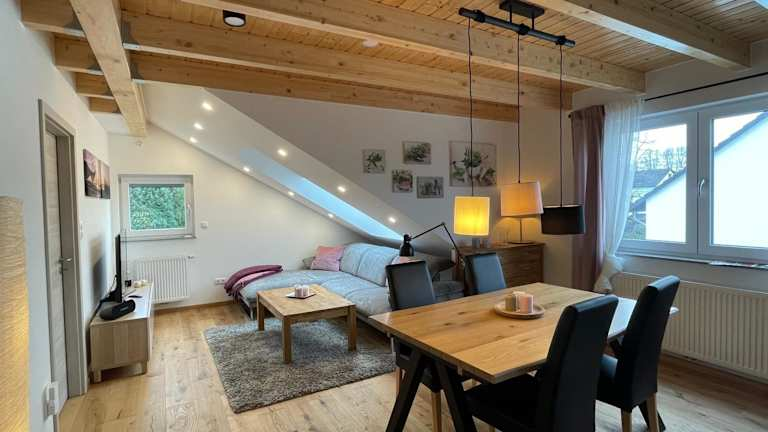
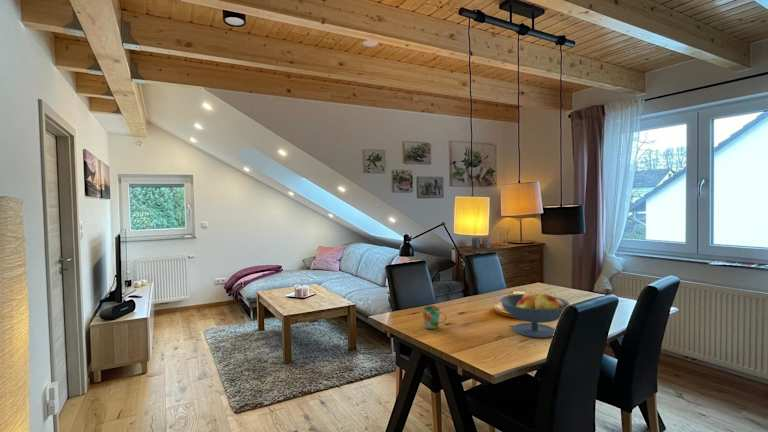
+ mug [421,305,447,330]
+ fruit bowl [500,290,571,339]
